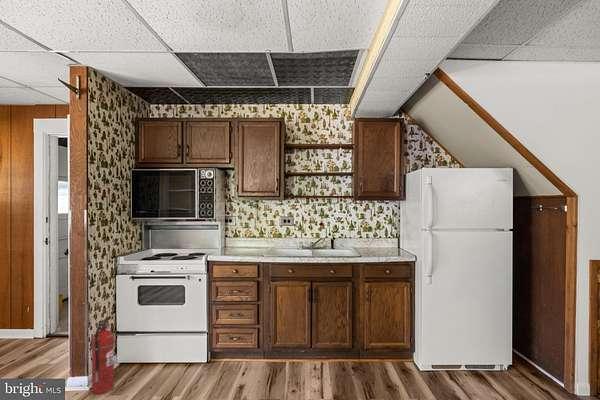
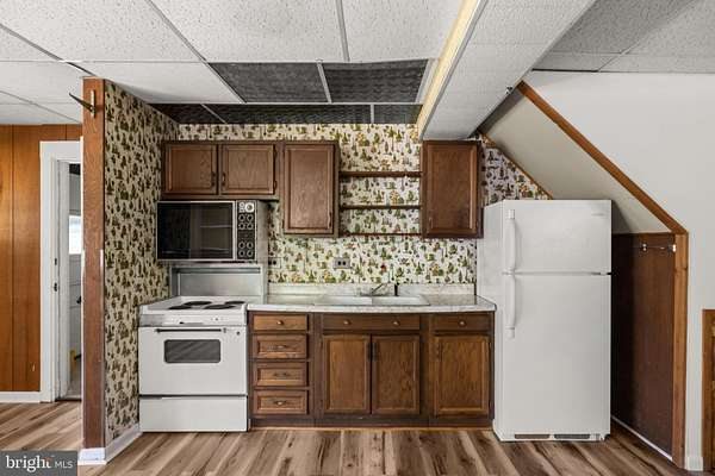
- fire extinguisher [91,316,115,395]
